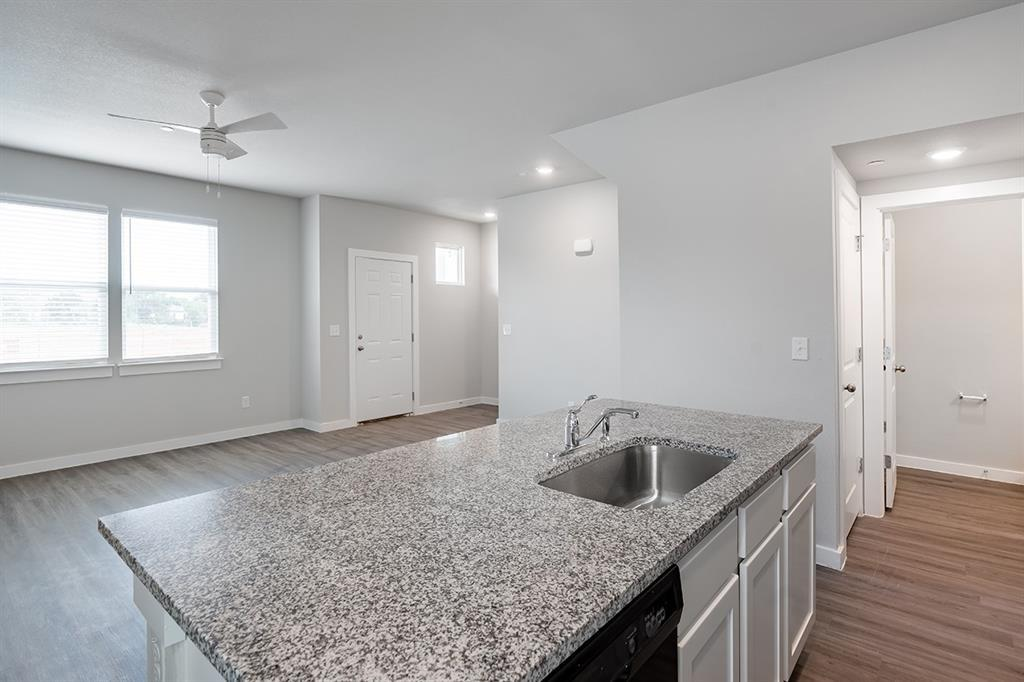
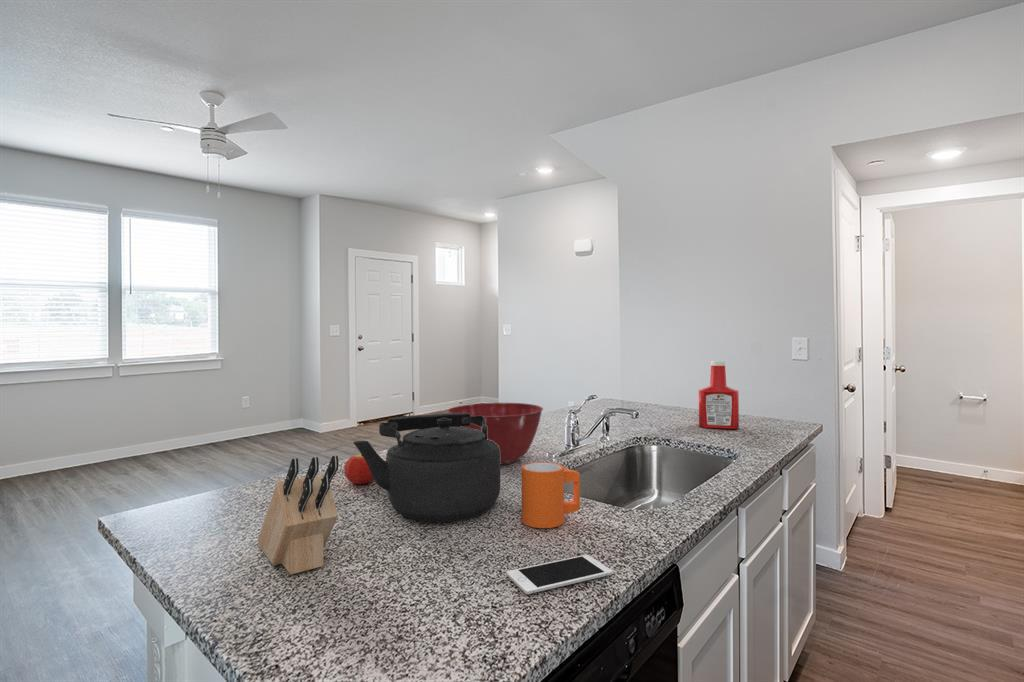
+ soap bottle [698,360,740,430]
+ cell phone [506,554,613,595]
+ mixing bowl [446,402,544,466]
+ kettle [352,413,502,523]
+ mug [520,461,581,529]
+ knife block [257,455,339,575]
+ fruit [343,453,374,485]
